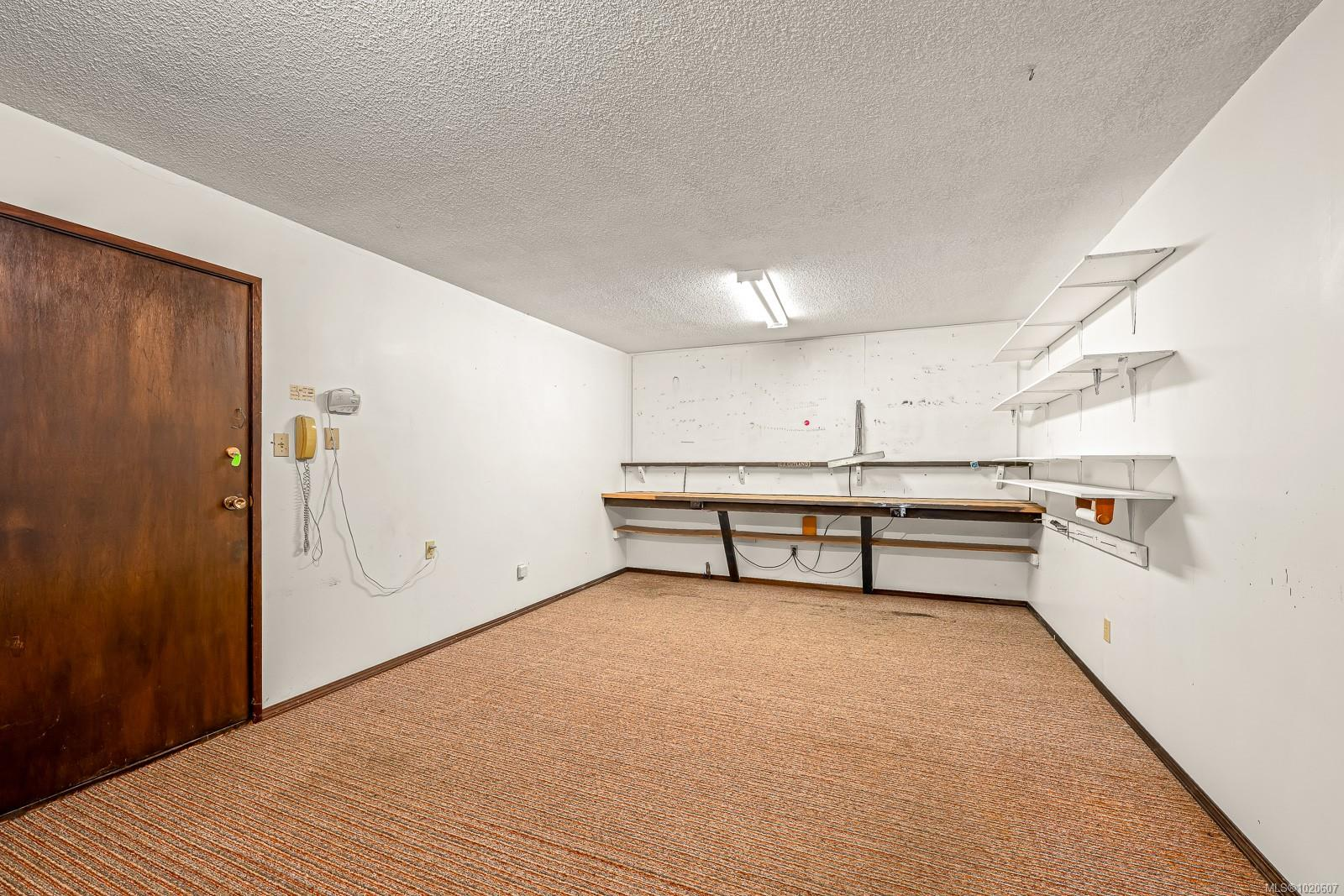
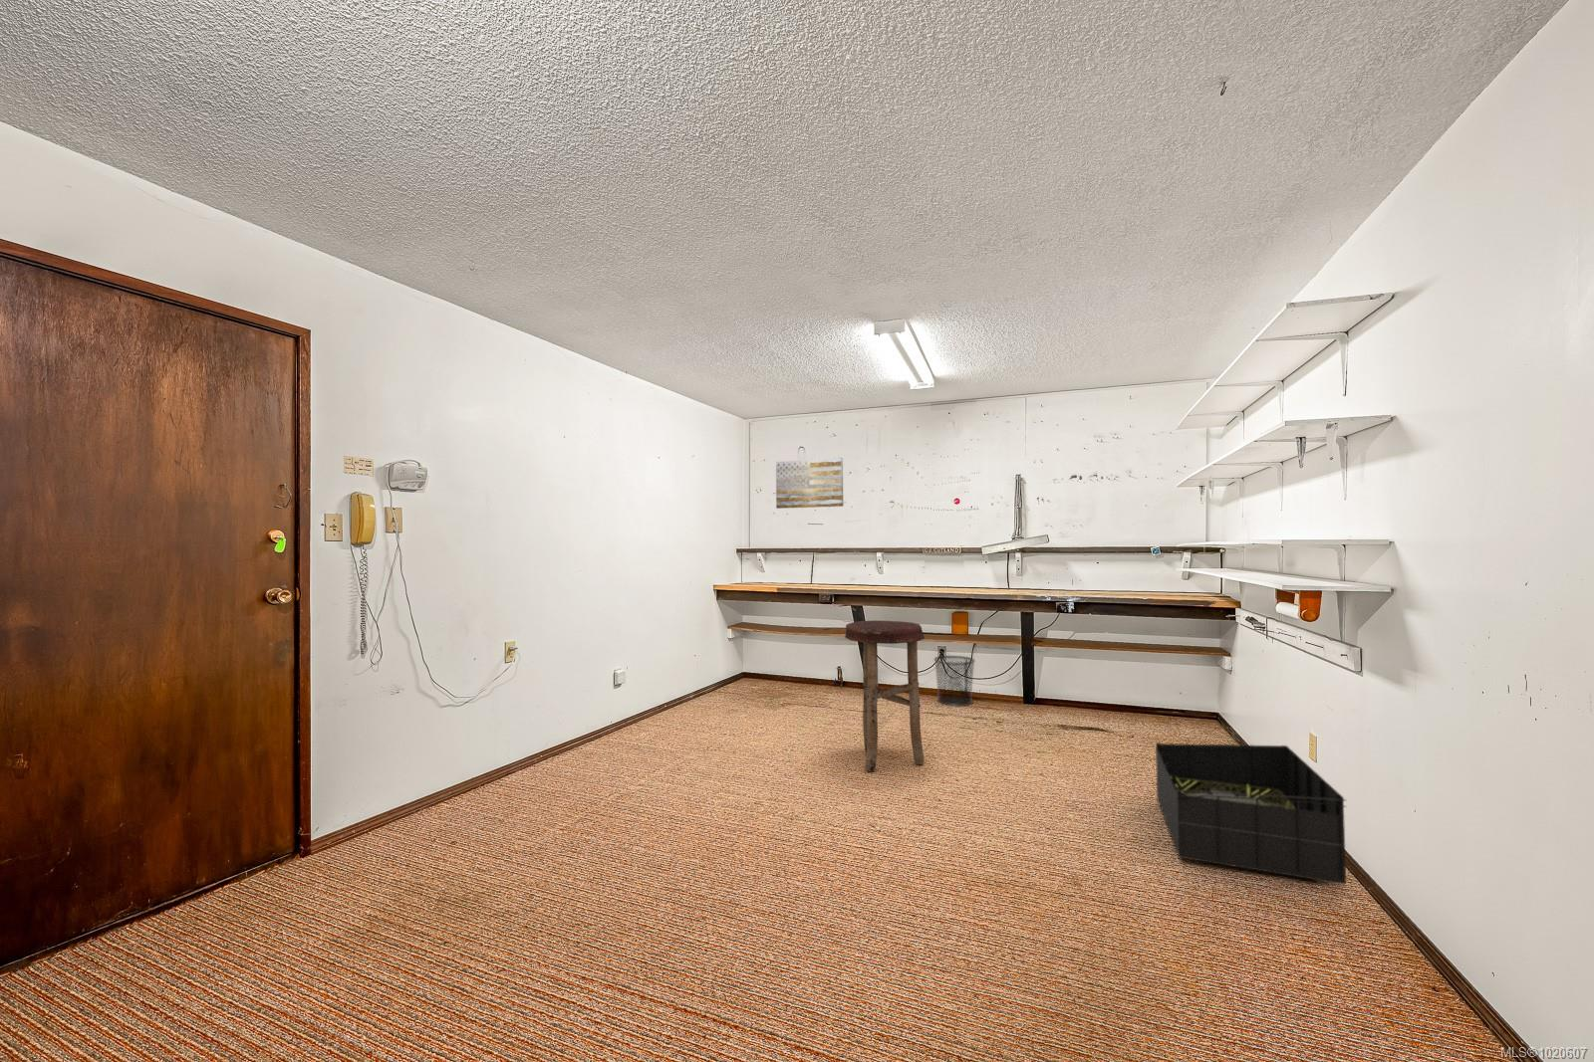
+ waste bin [932,655,976,706]
+ wall art [776,456,843,510]
+ stool [844,619,925,773]
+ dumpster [1155,742,1348,885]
